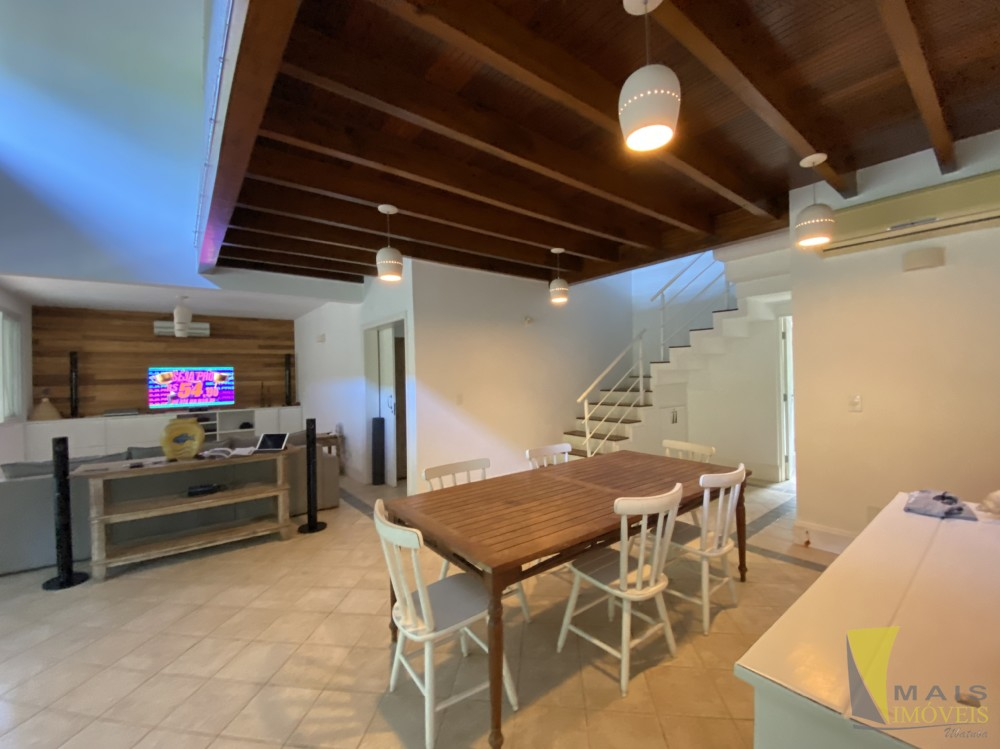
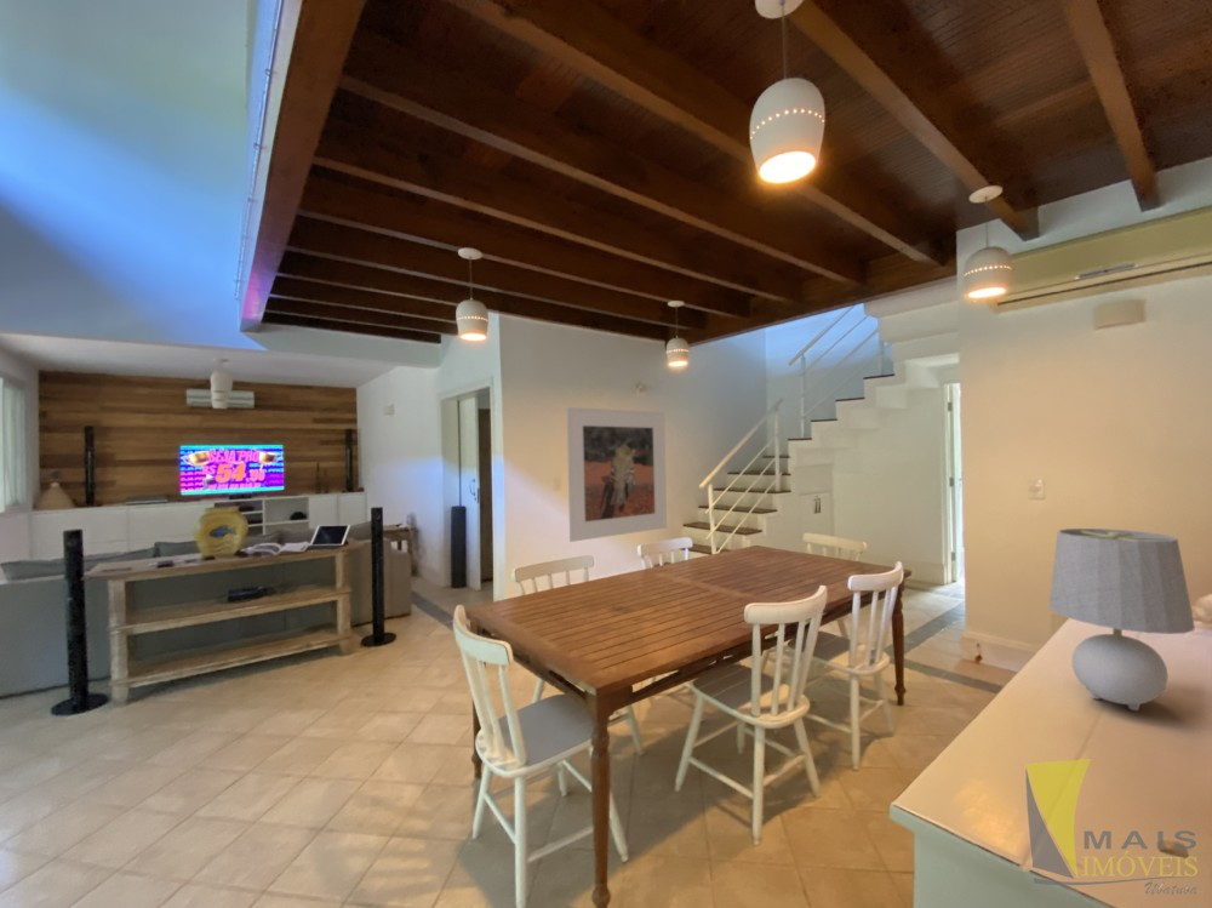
+ table lamp [1047,527,1196,712]
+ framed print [566,406,668,543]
